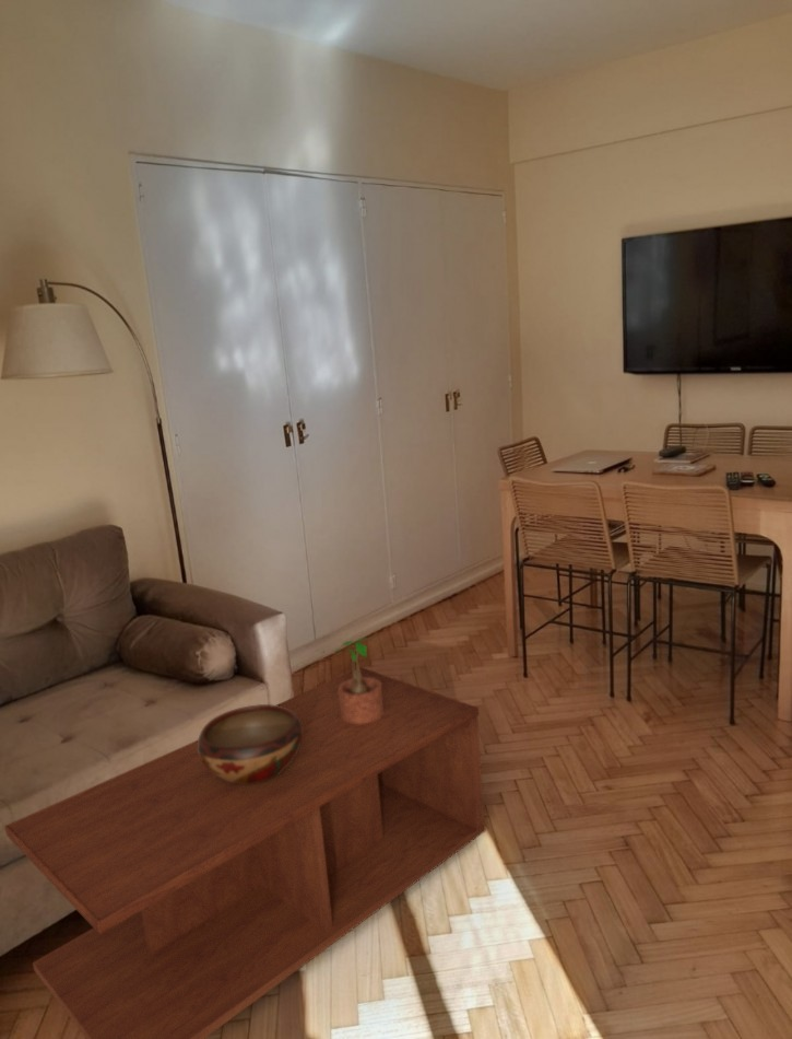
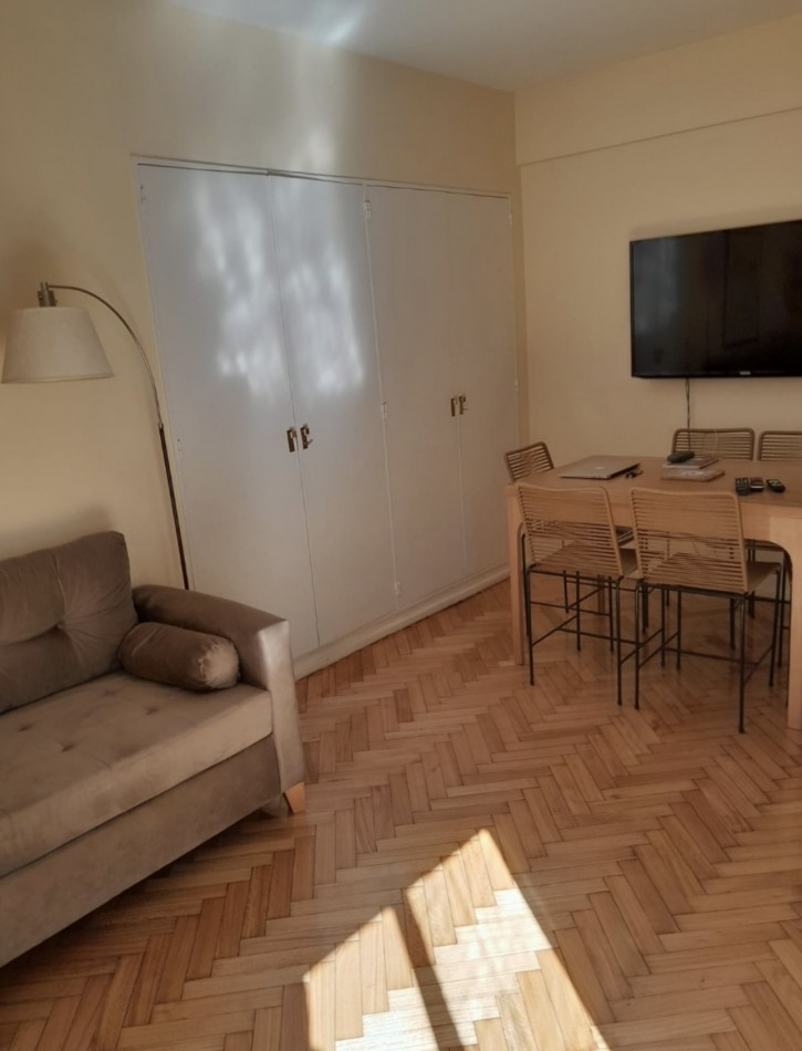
- decorative bowl [197,703,303,784]
- potted plant [331,637,383,723]
- coffee table [3,666,487,1039]
